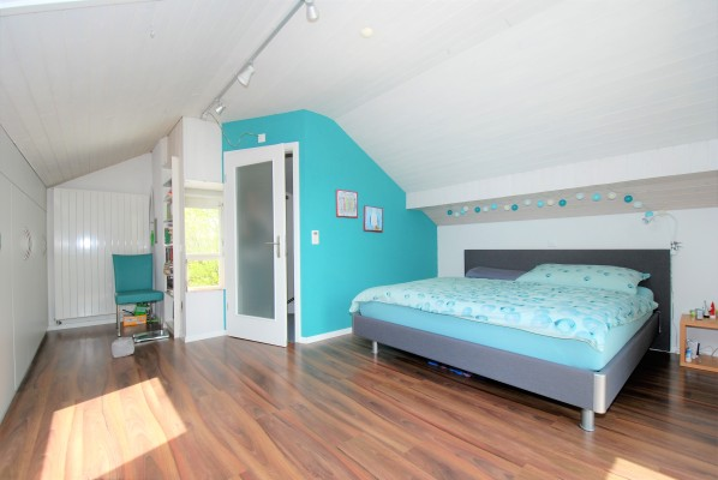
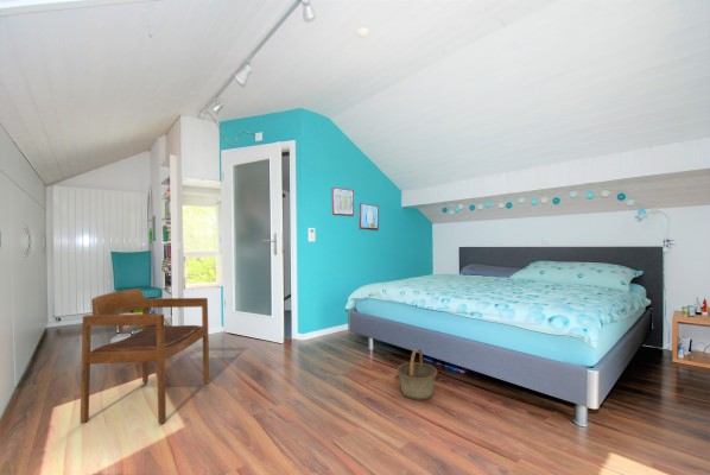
+ armchair [80,287,210,425]
+ basket [395,347,438,401]
